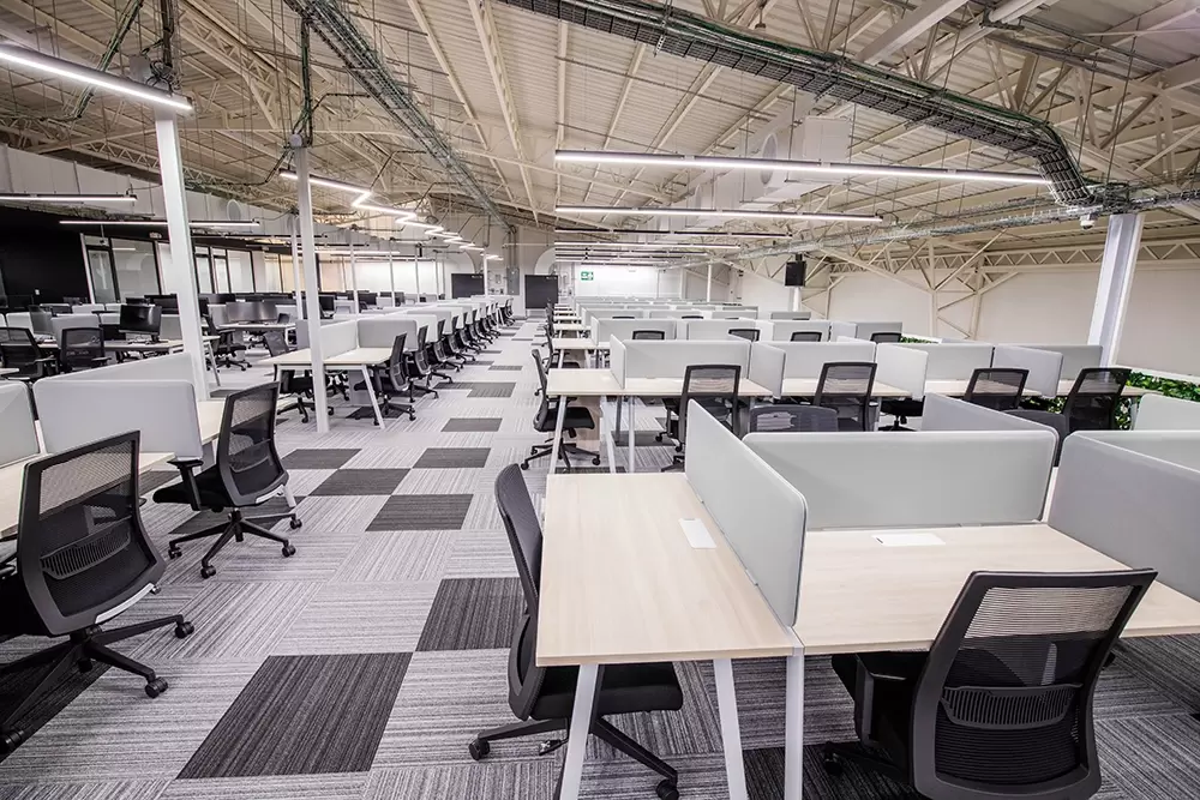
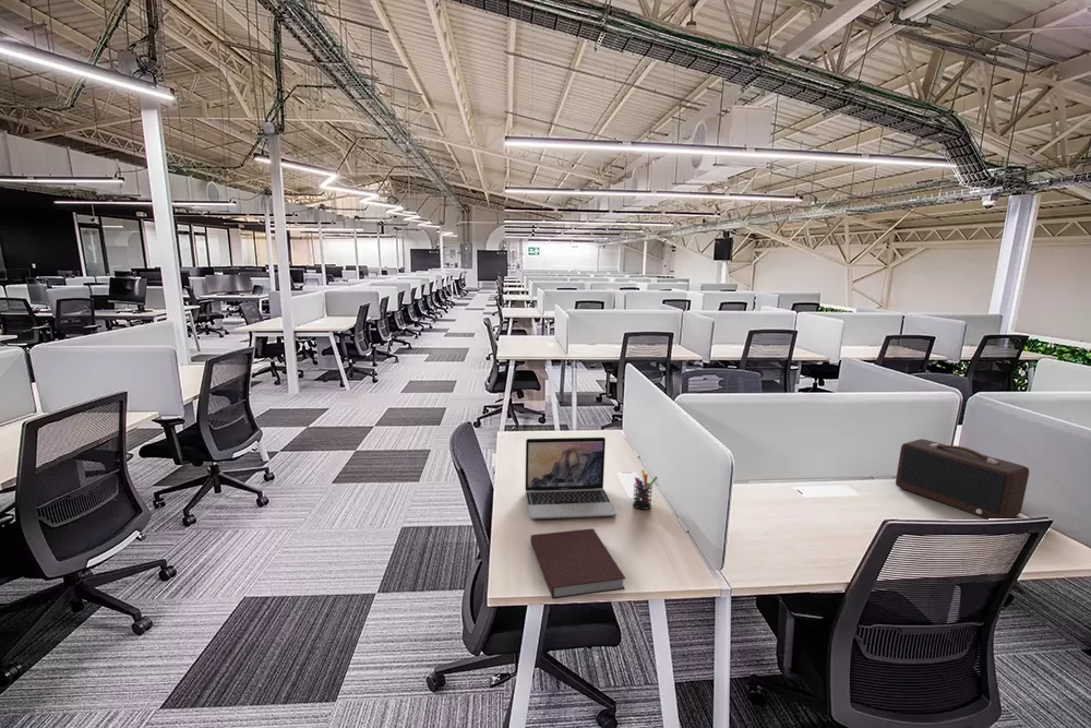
+ speaker [895,438,1030,520]
+ notebook [529,527,626,600]
+ pen holder [632,468,659,511]
+ laptop [525,437,618,520]
